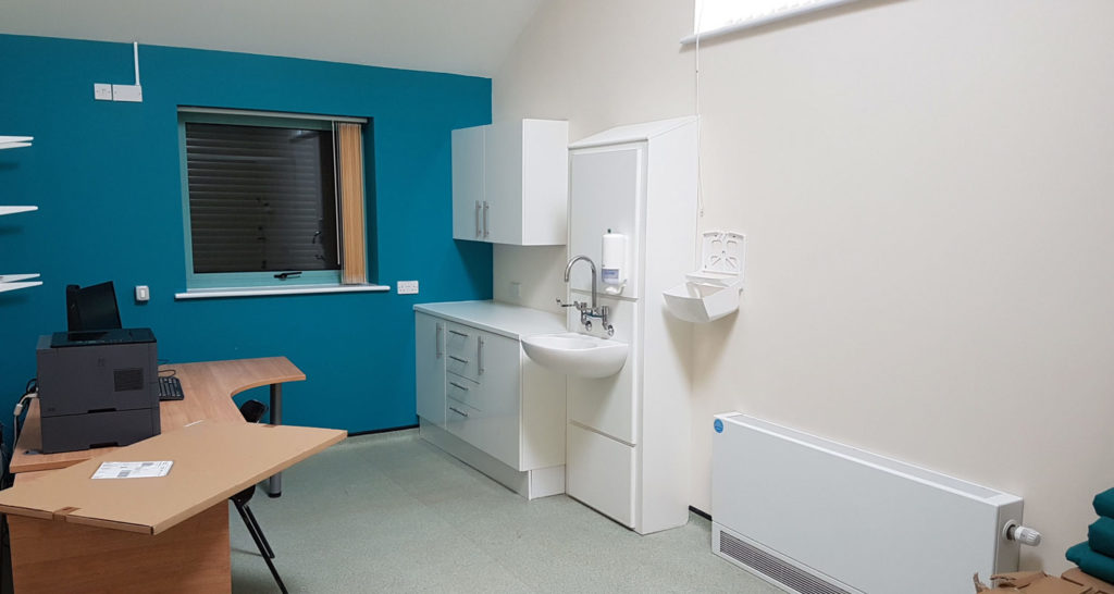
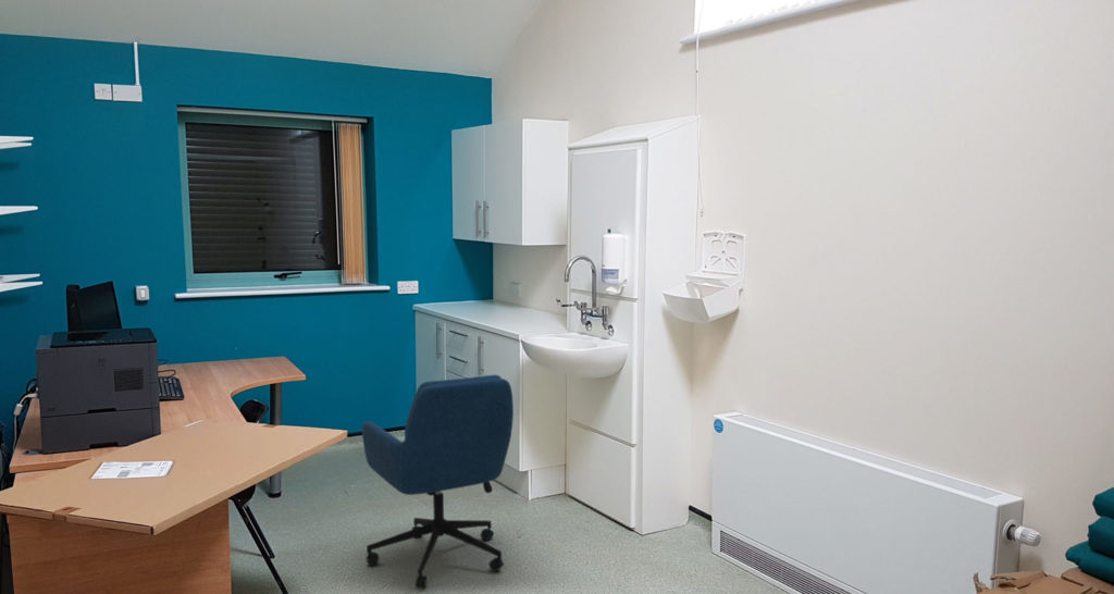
+ office chair [361,374,515,590]
